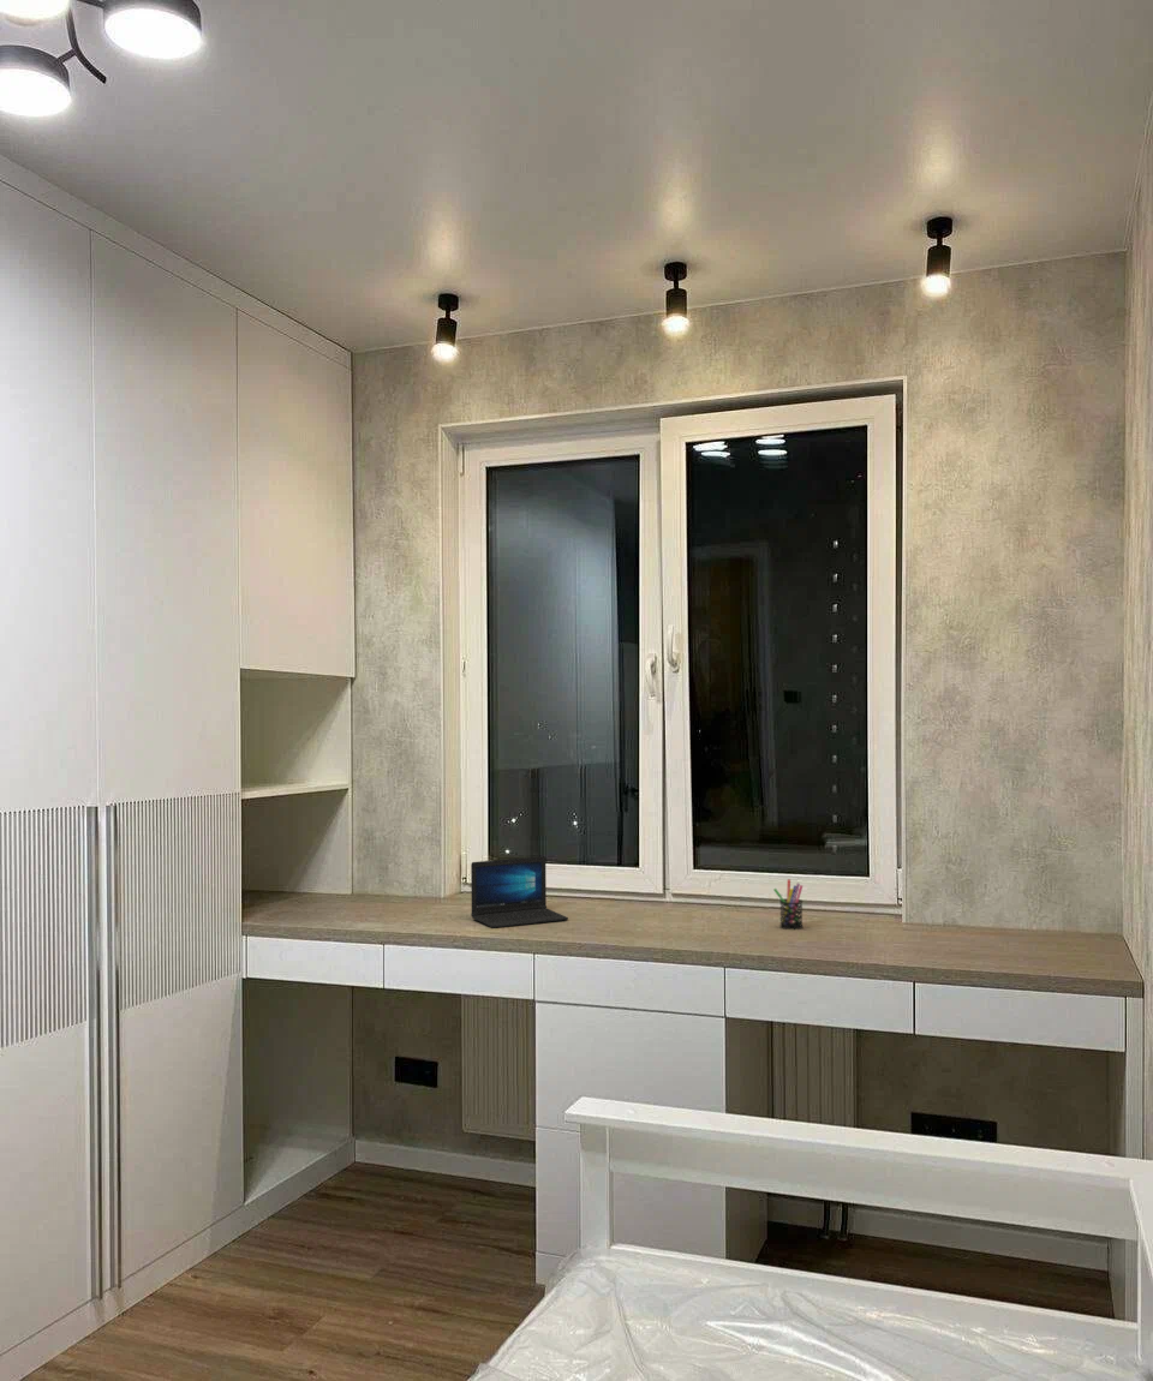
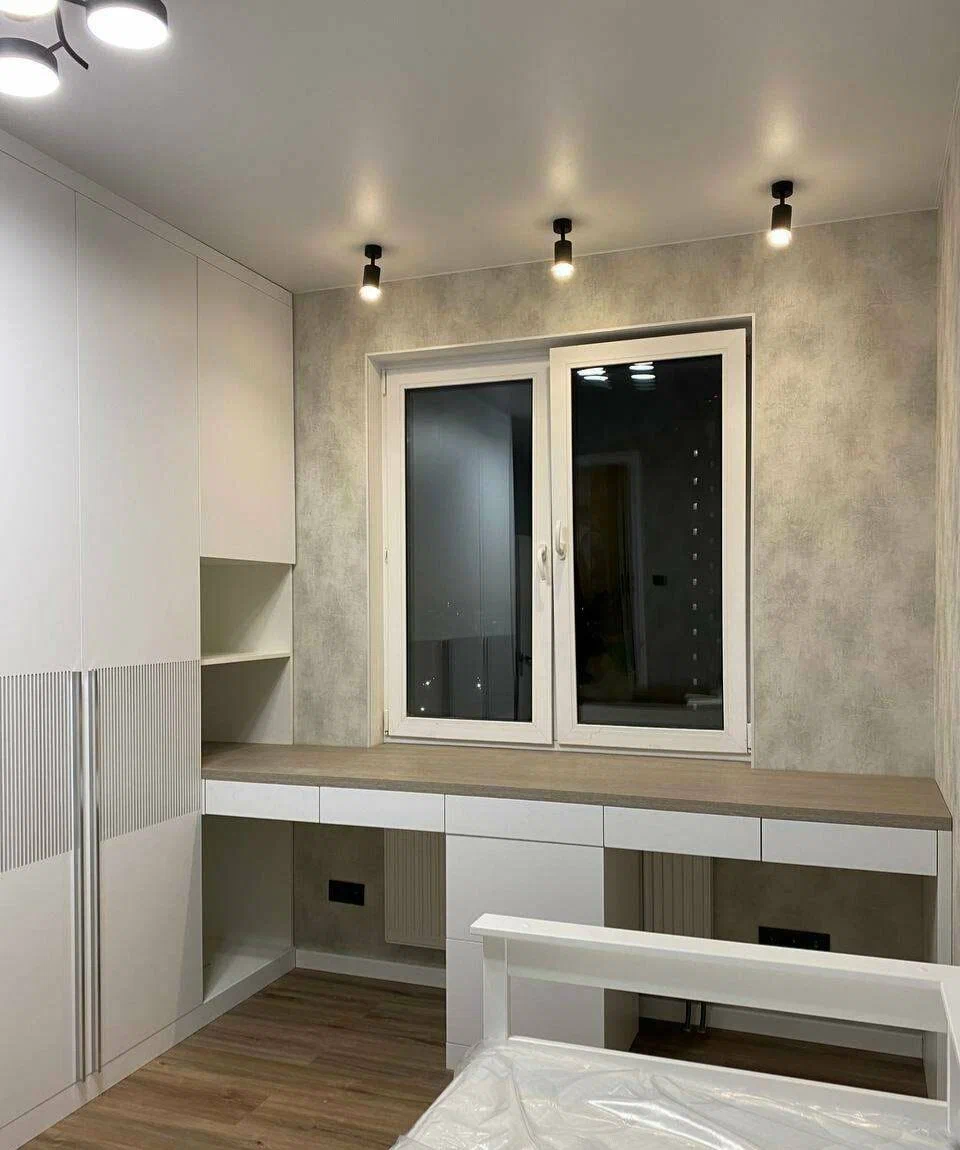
- pen holder [772,878,803,931]
- laptop [470,855,569,929]
